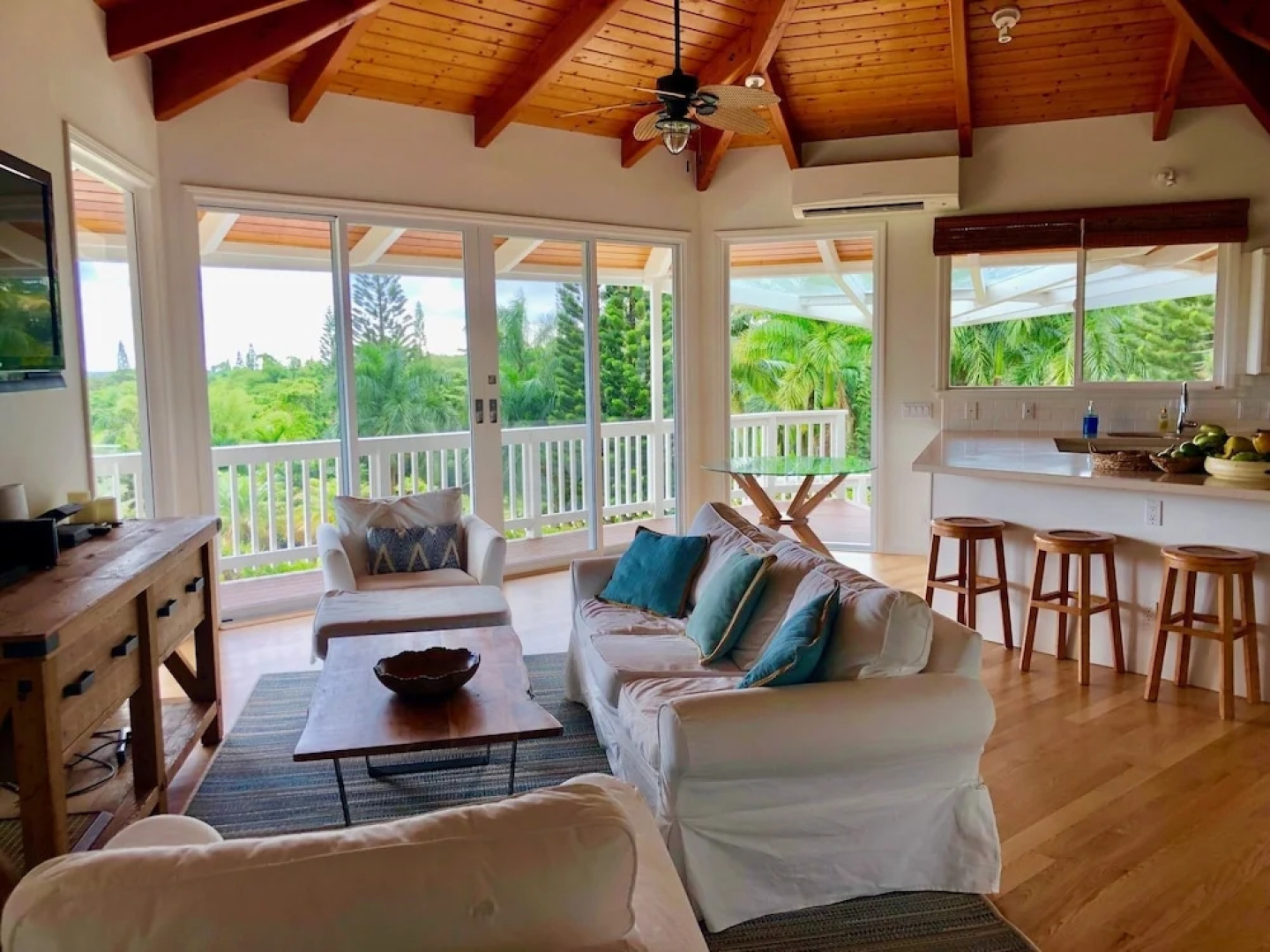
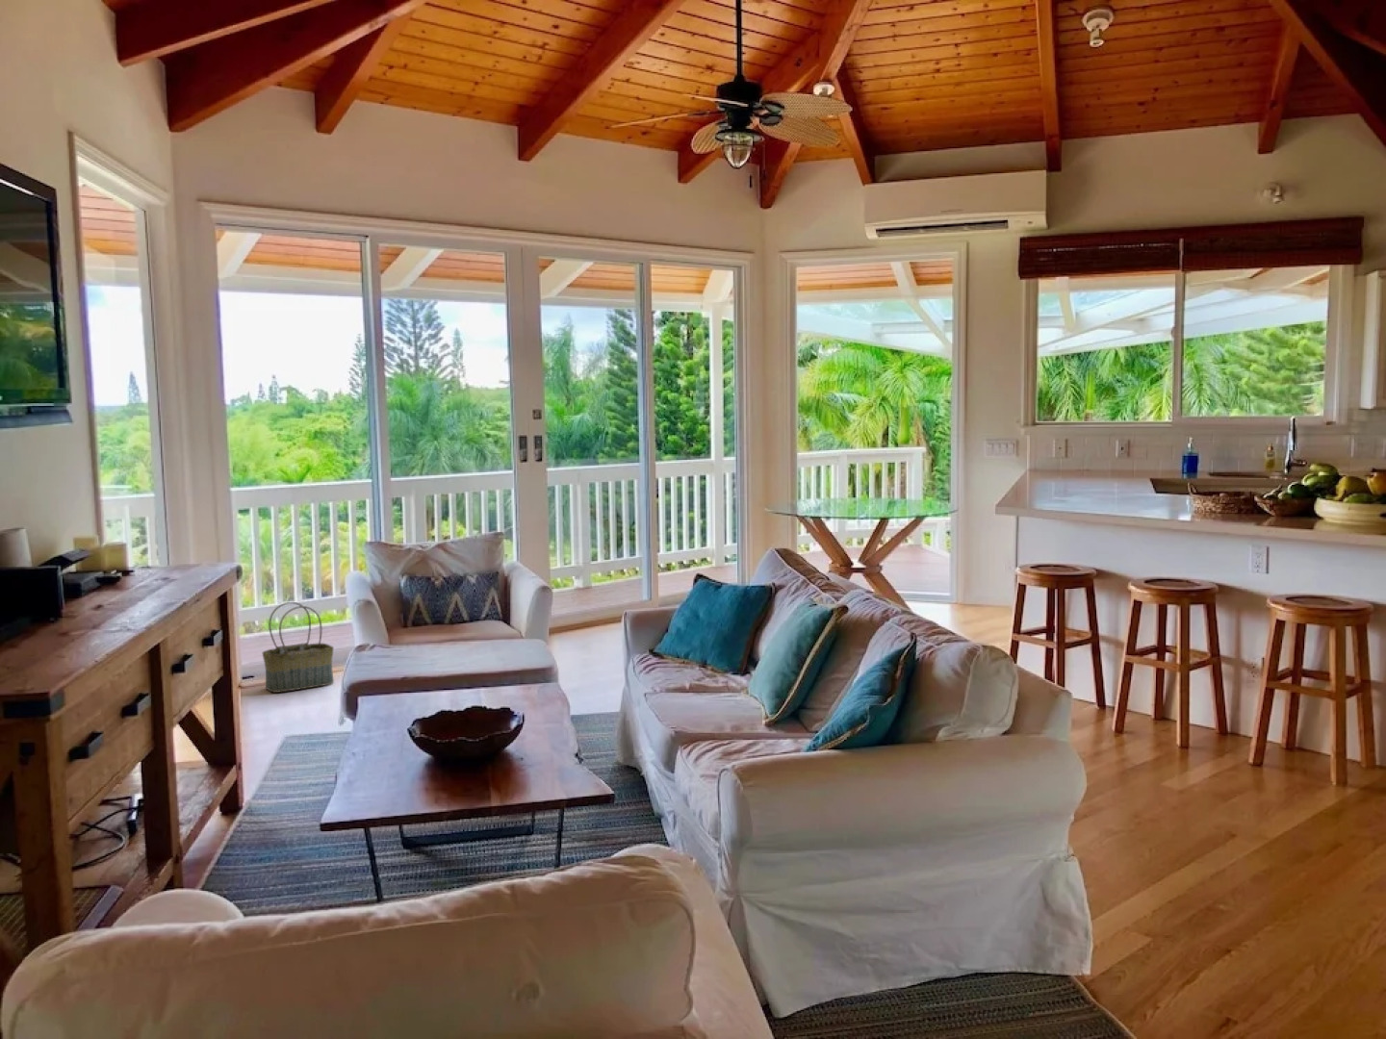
+ basket [262,601,335,694]
